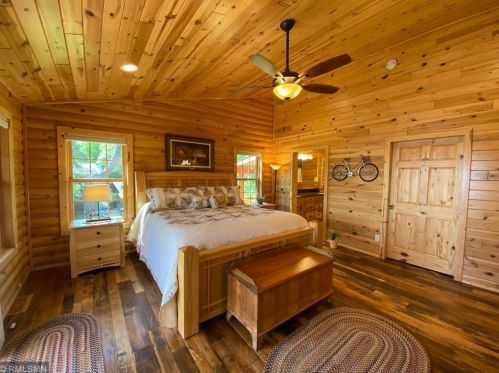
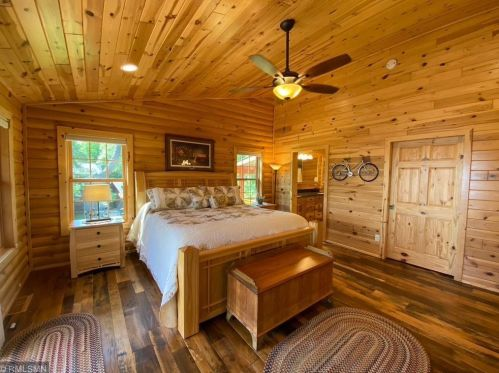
- potted plant [324,230,344,249]
